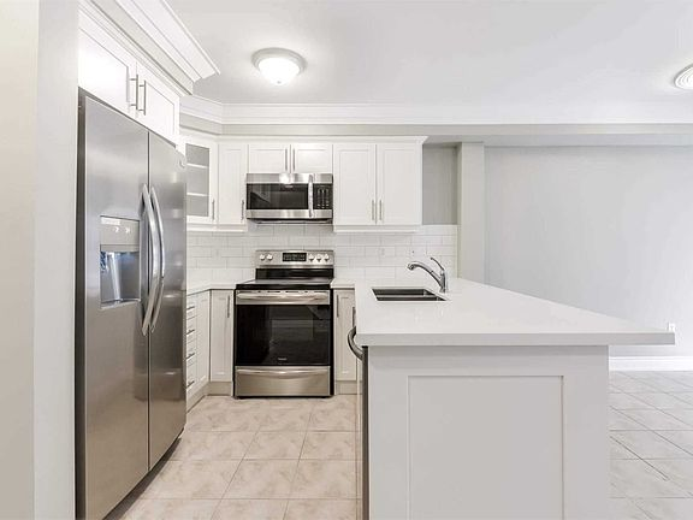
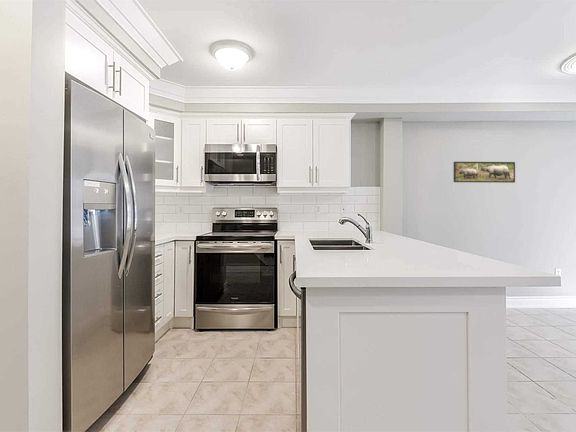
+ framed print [453,161,516,184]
